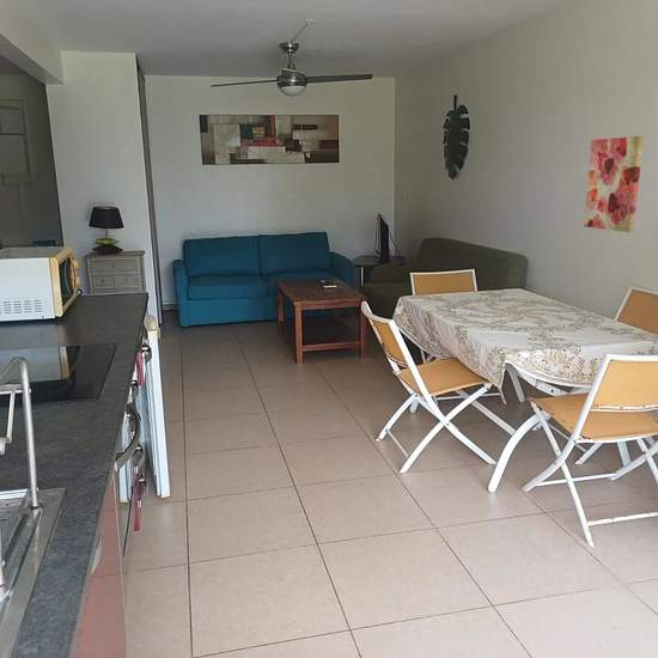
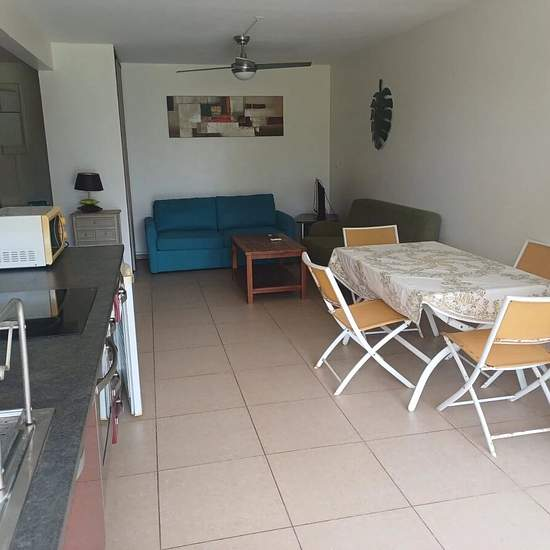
- wall art [583,135,645,233]
